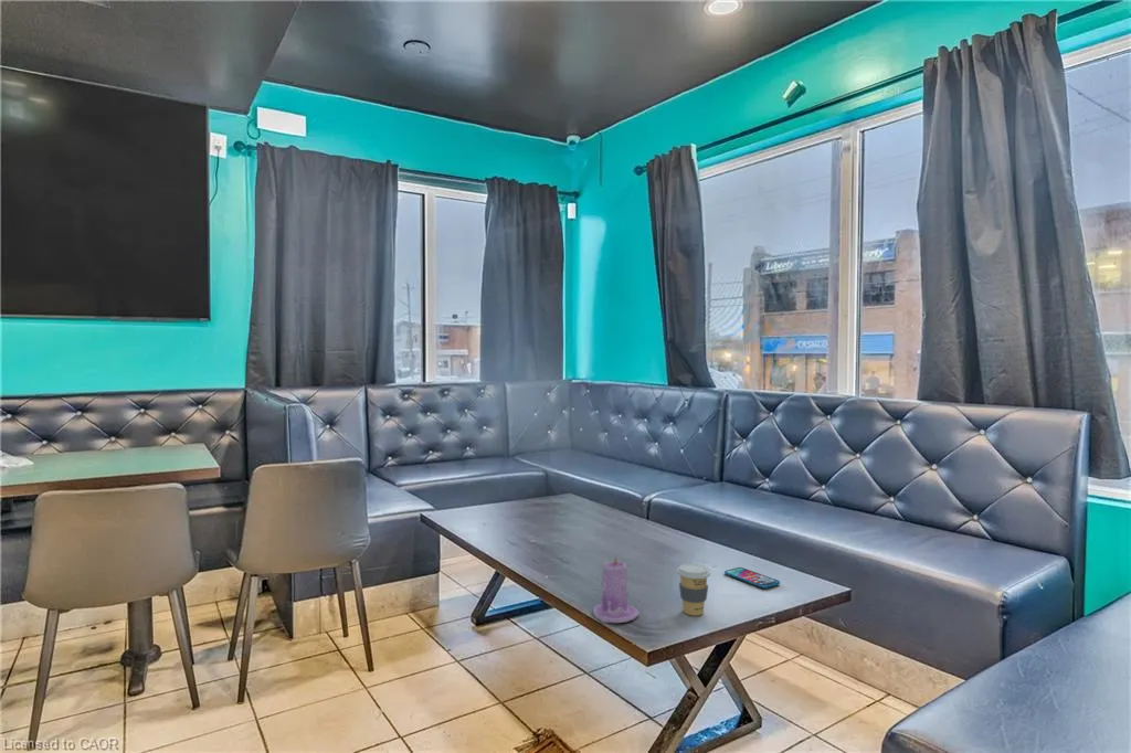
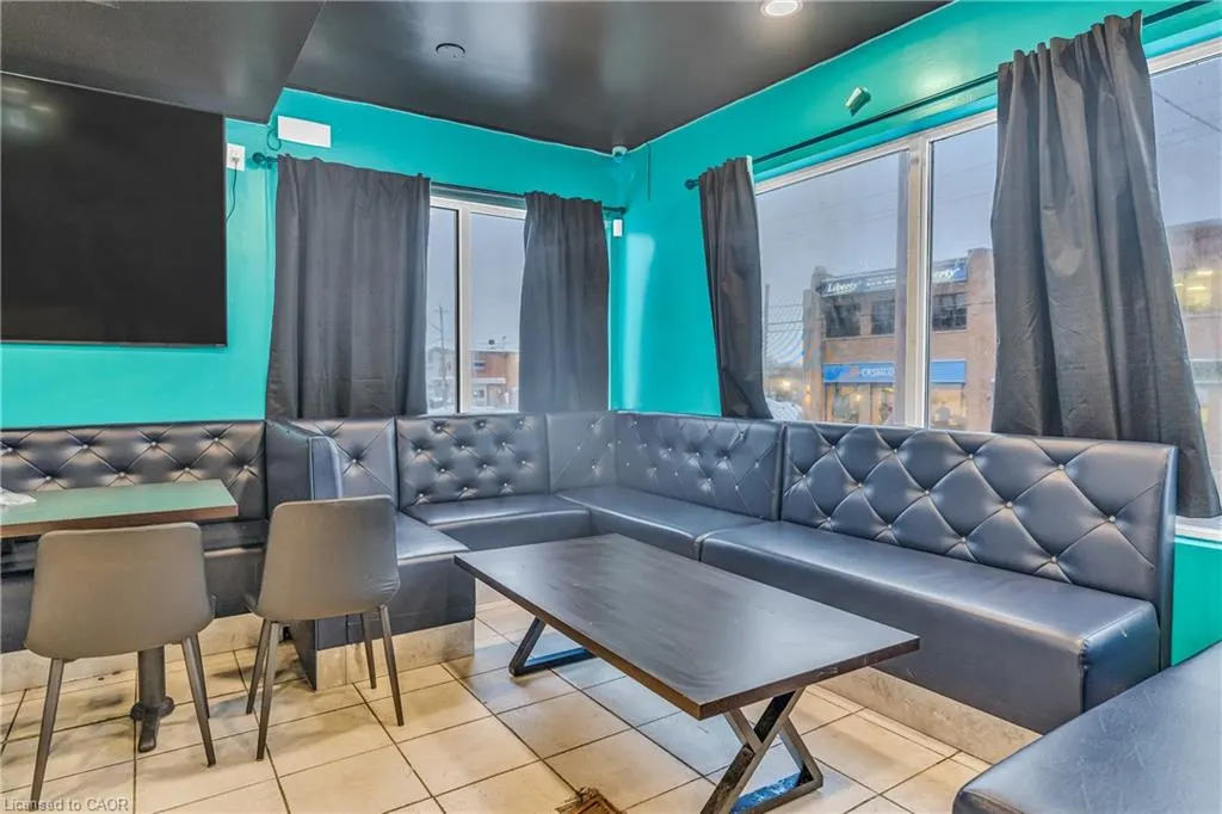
- candle [592,555,641,624]
- coffee cup [676,563,711,617]
- smartphone [723,566,781,590]
